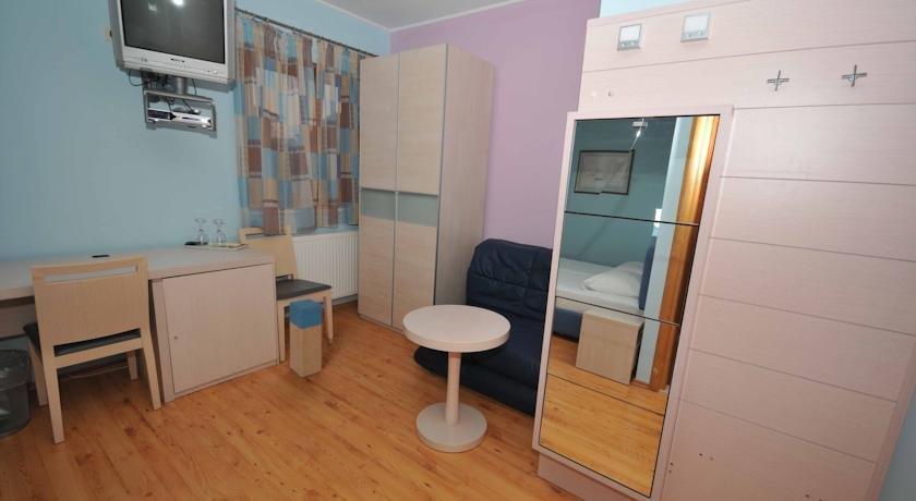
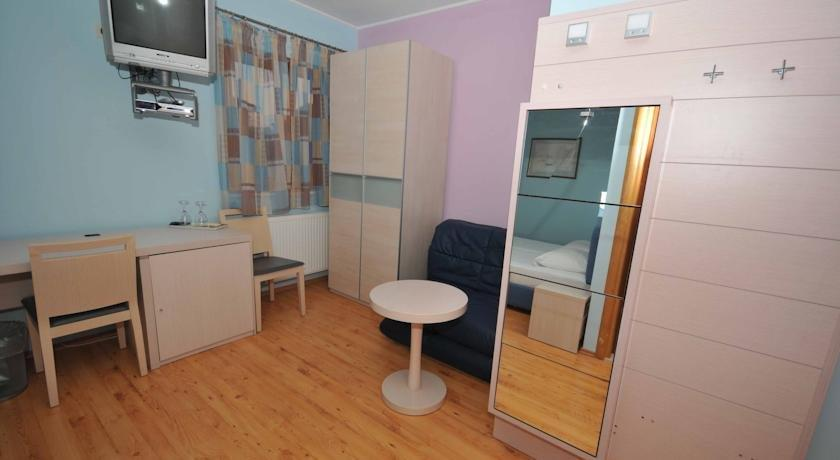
- pouf [288,297,323,379]
